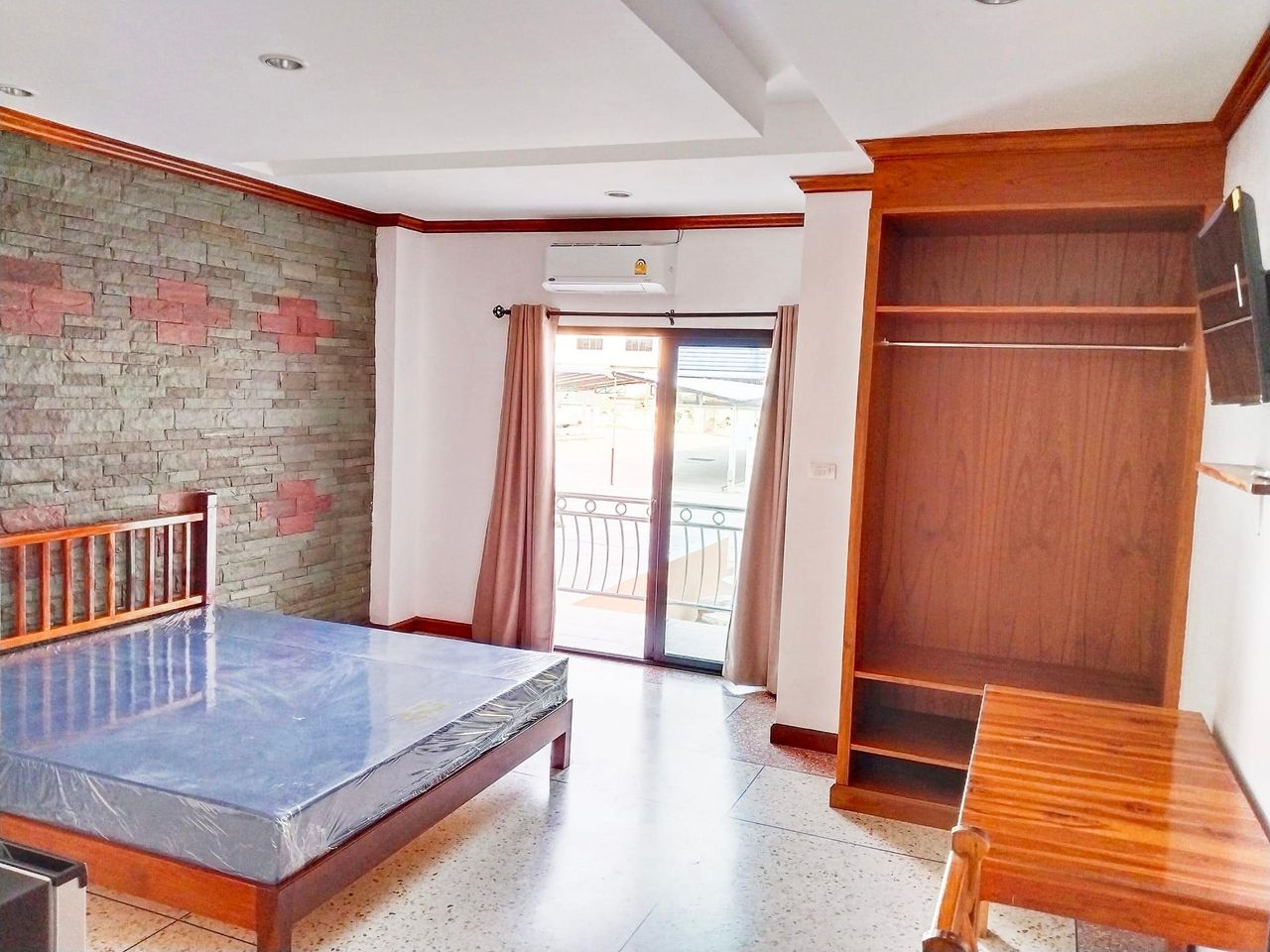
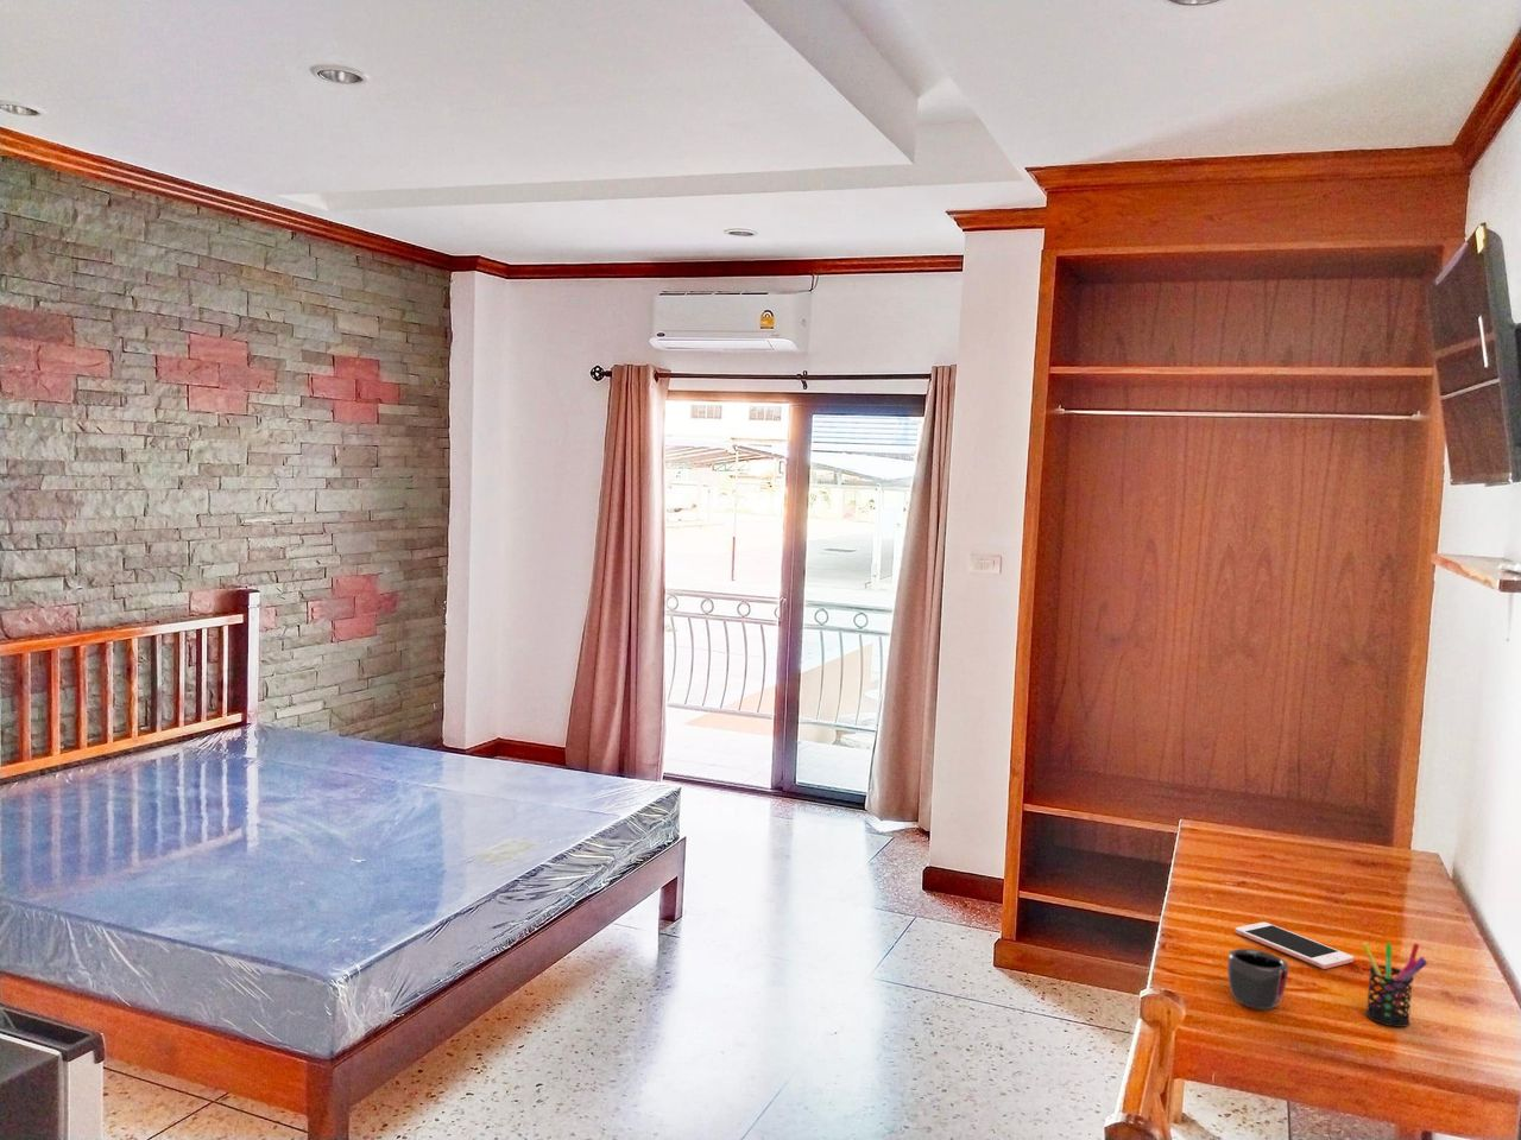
+ mug [1226,947,1290,1011]
+ cell phone [1234,922,1355,970]
+ pen holder [1361,940,1429,1029]
